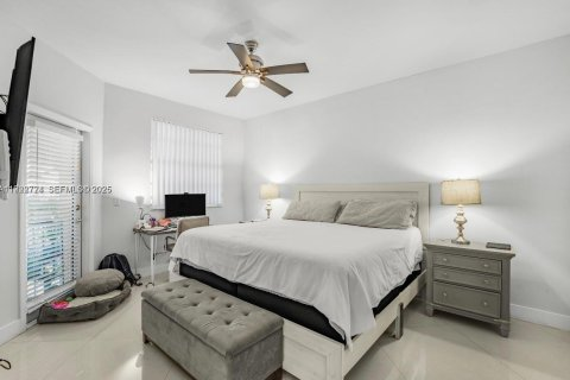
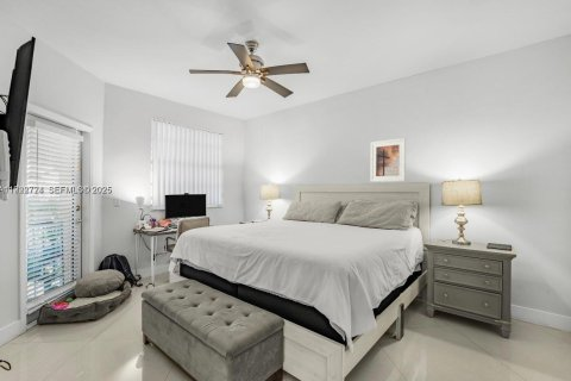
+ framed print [370,137,407,183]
